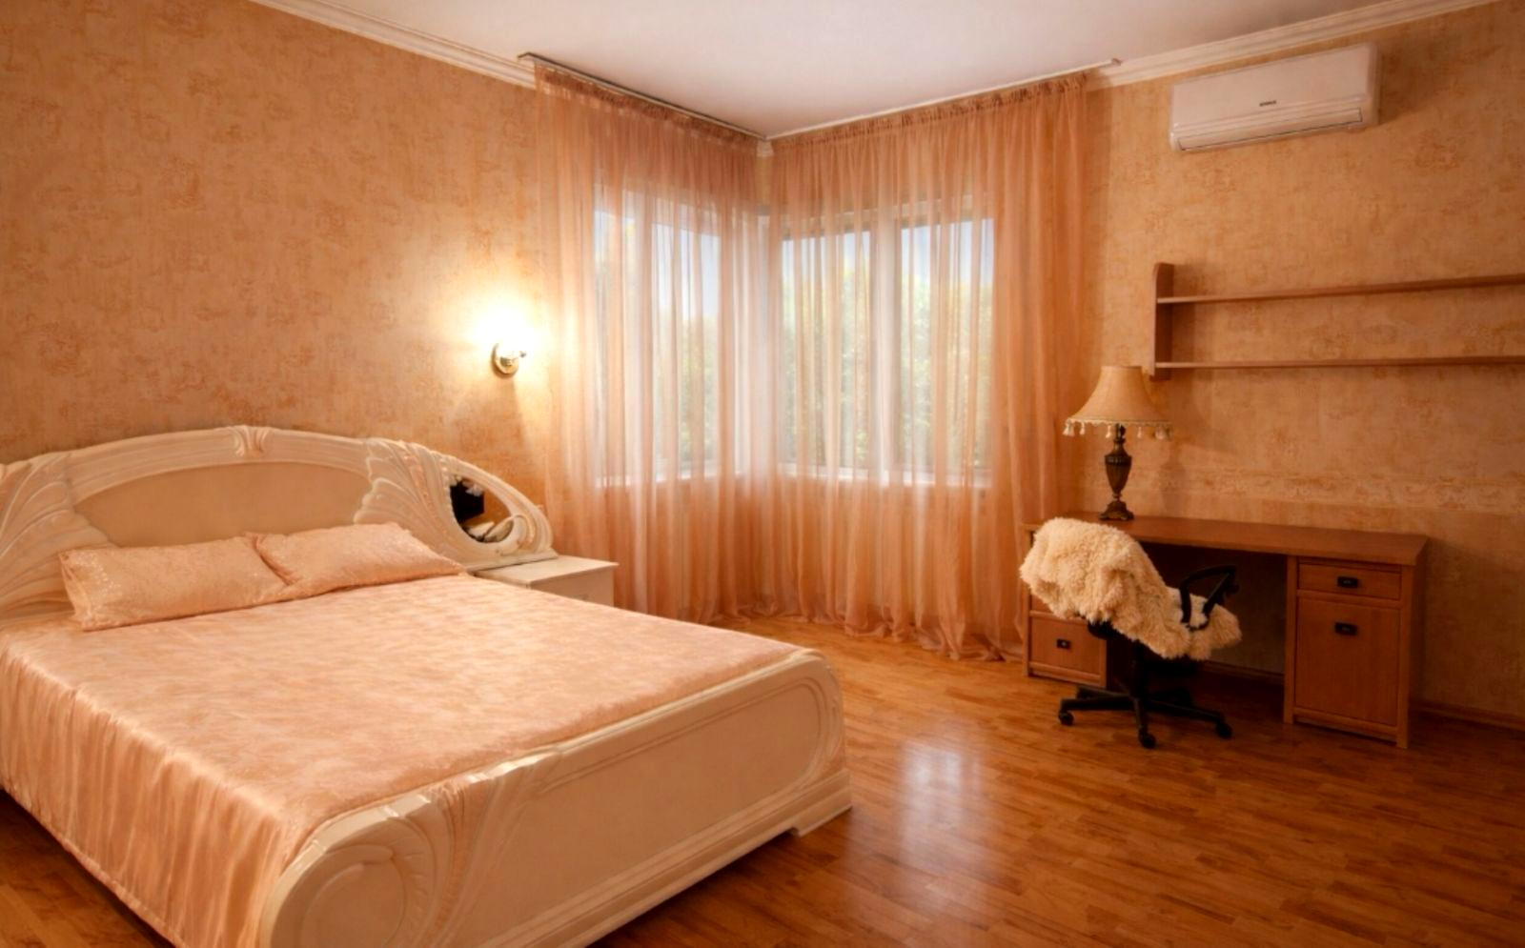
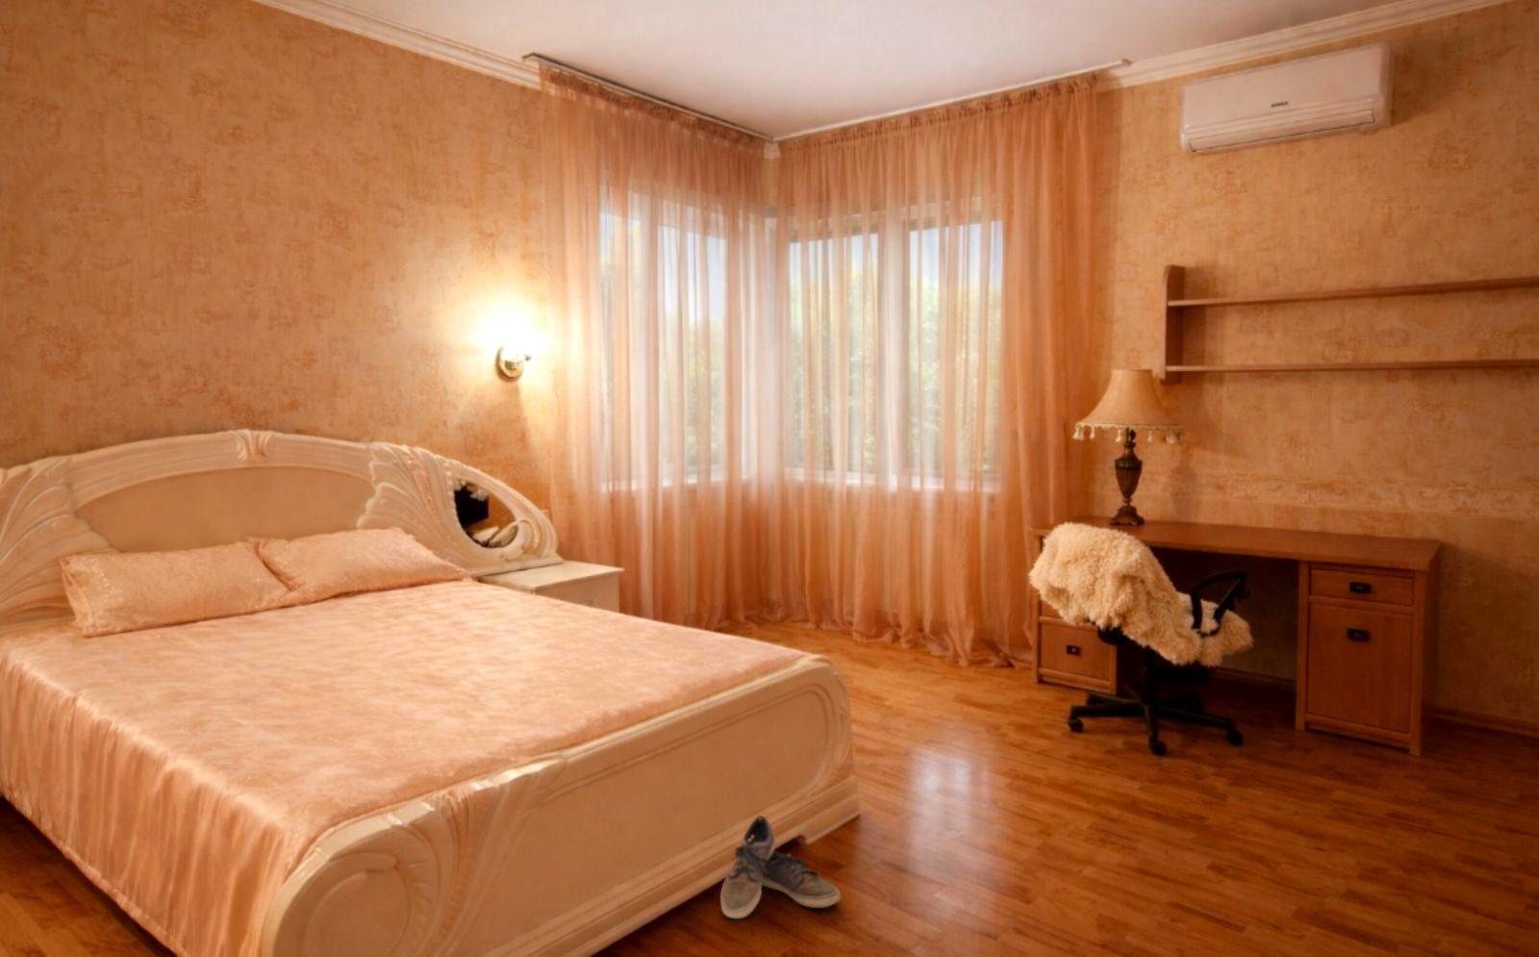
+ shoe [720,815,841,920]
